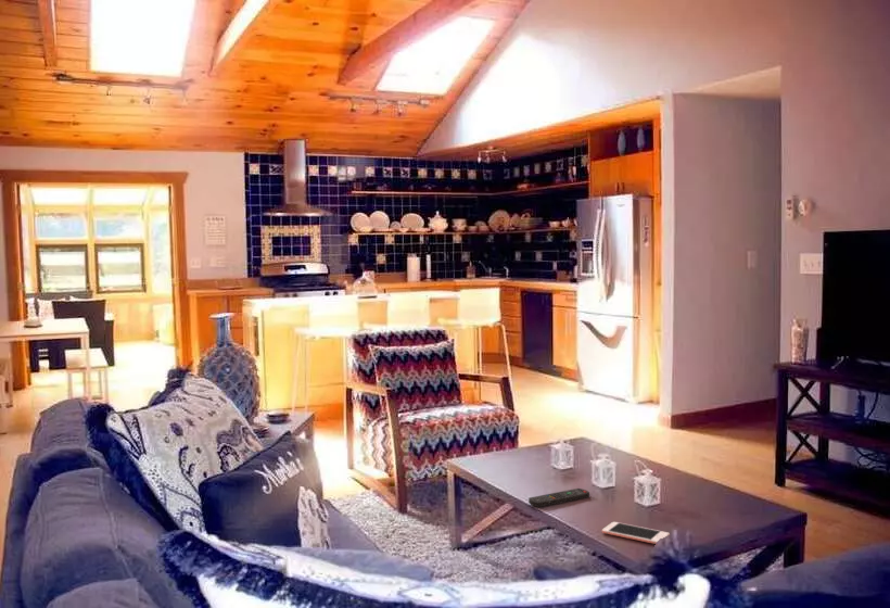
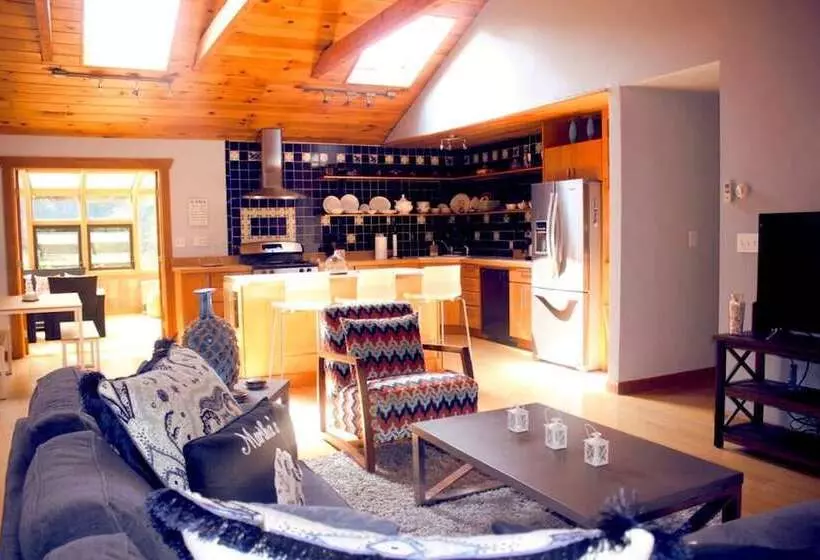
- cell phone [601,521,671,545]
- remote control [527,487,590,508]
